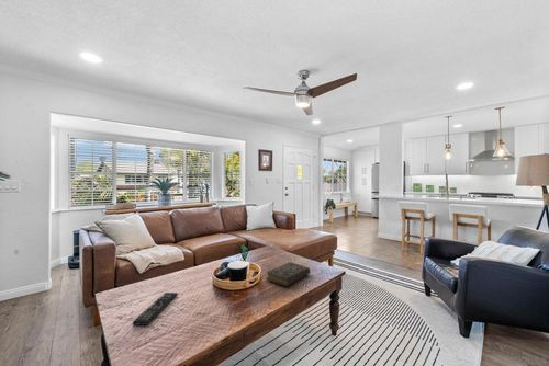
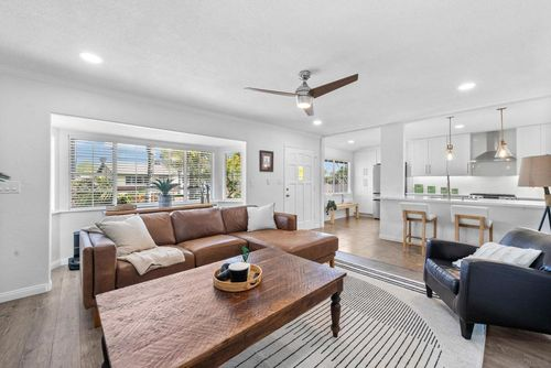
- remote control [132,291,178,327]
- book [265,261,311,287]
